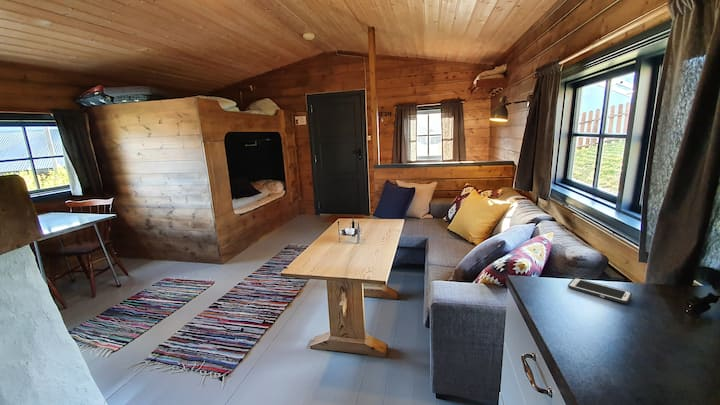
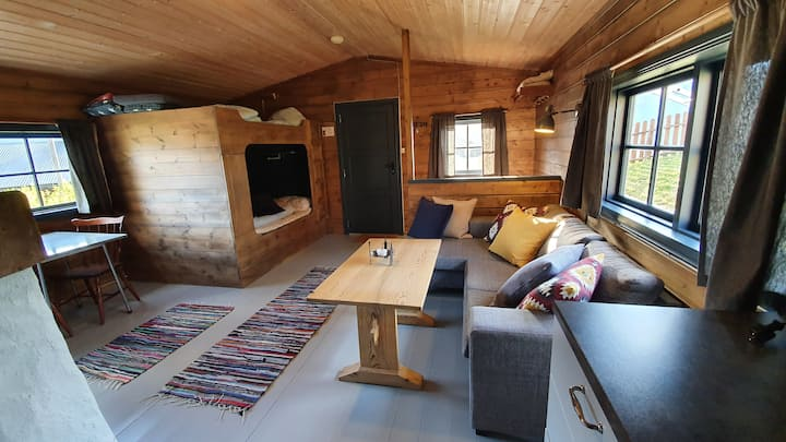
- cell phone [567,277,633,304]
